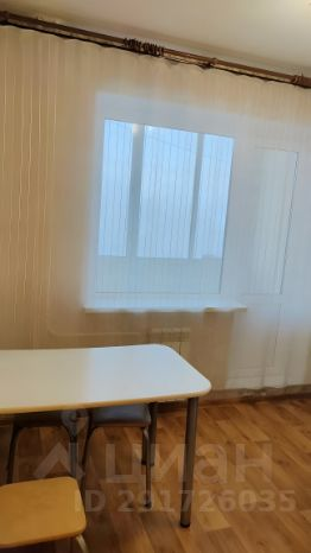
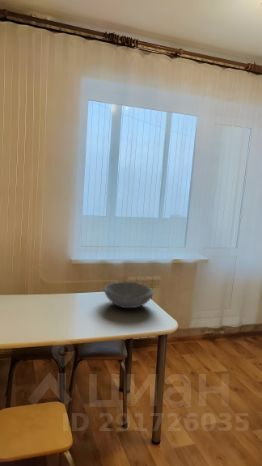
+ bowl [103,281,154,309]
